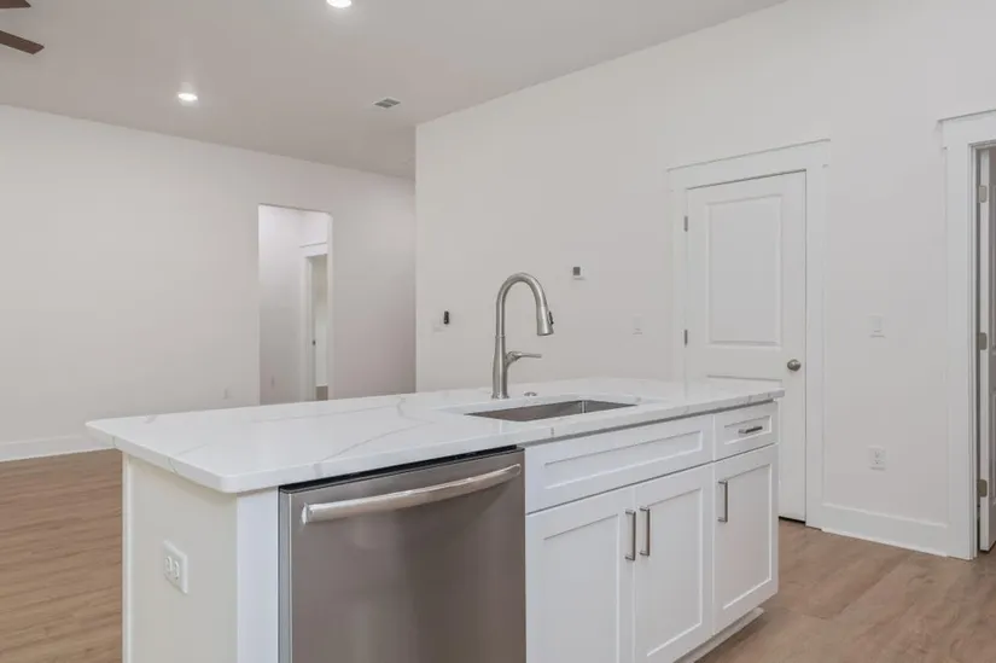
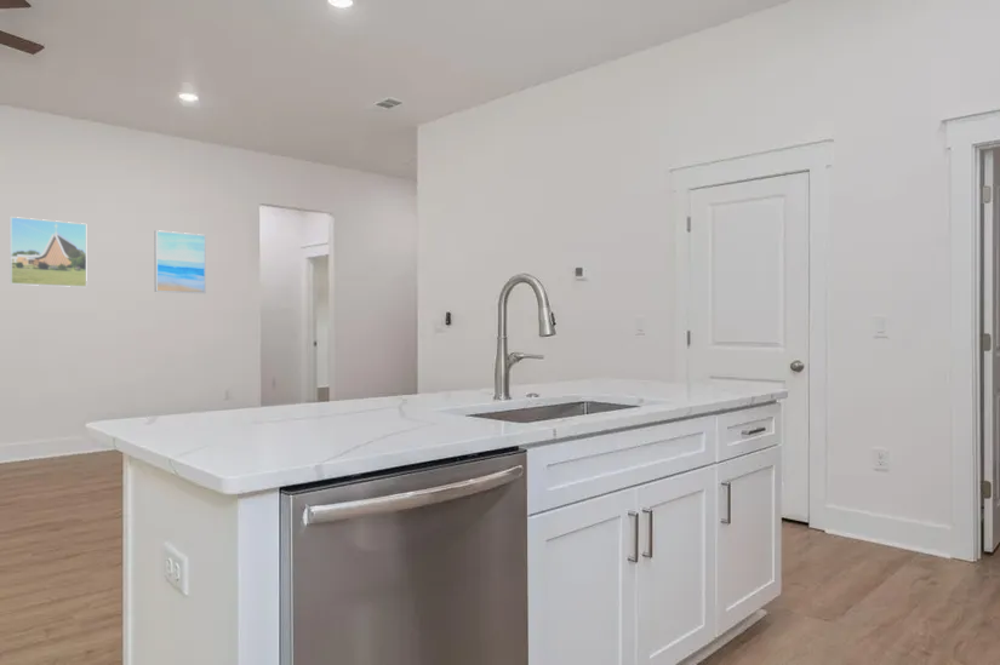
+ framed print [8,216,88,288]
+ wall art [154,229,207,294]
